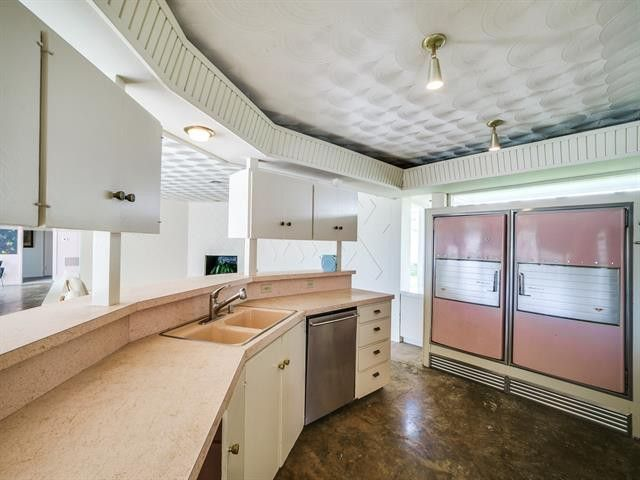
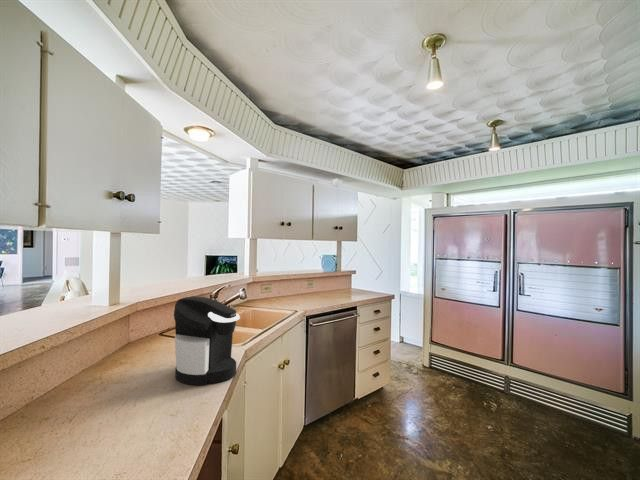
+ coffee maker [173,295,241,386]
